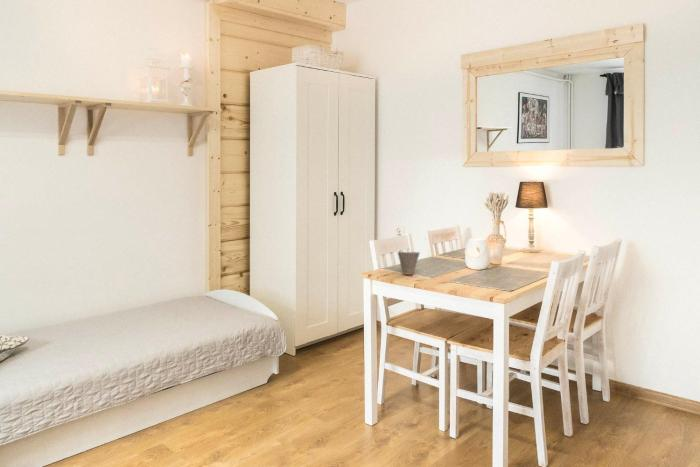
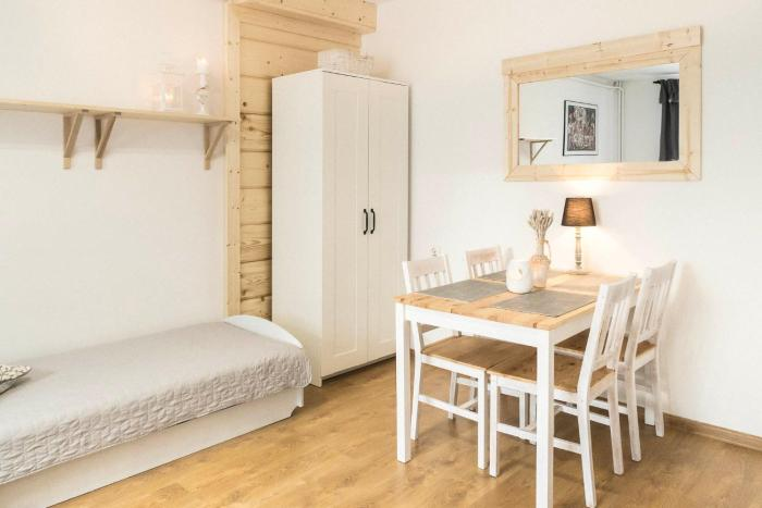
- cup [397,251,421,276]
